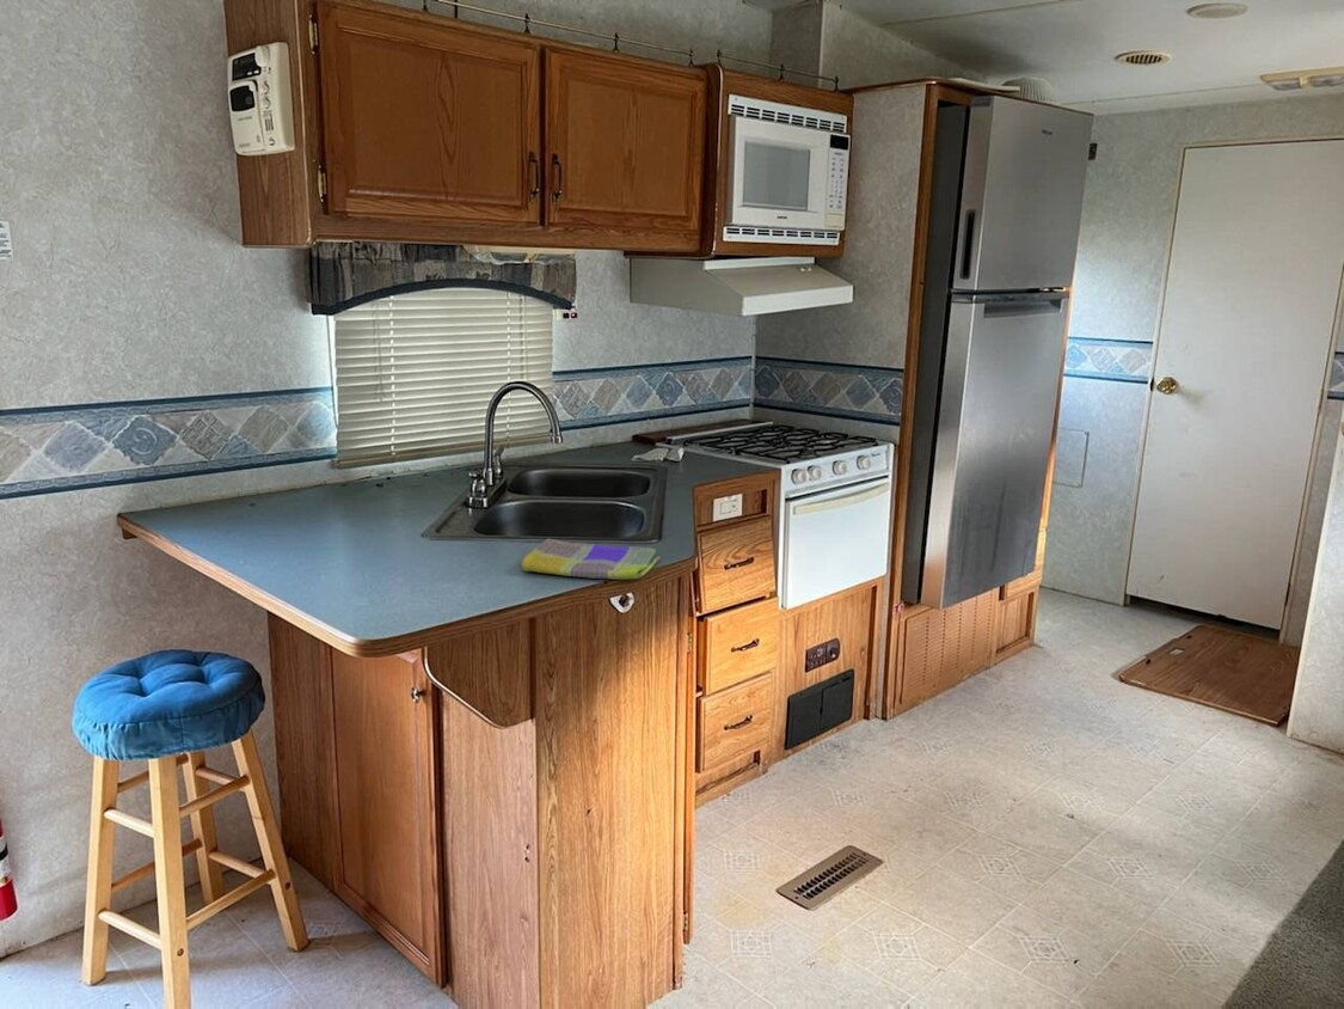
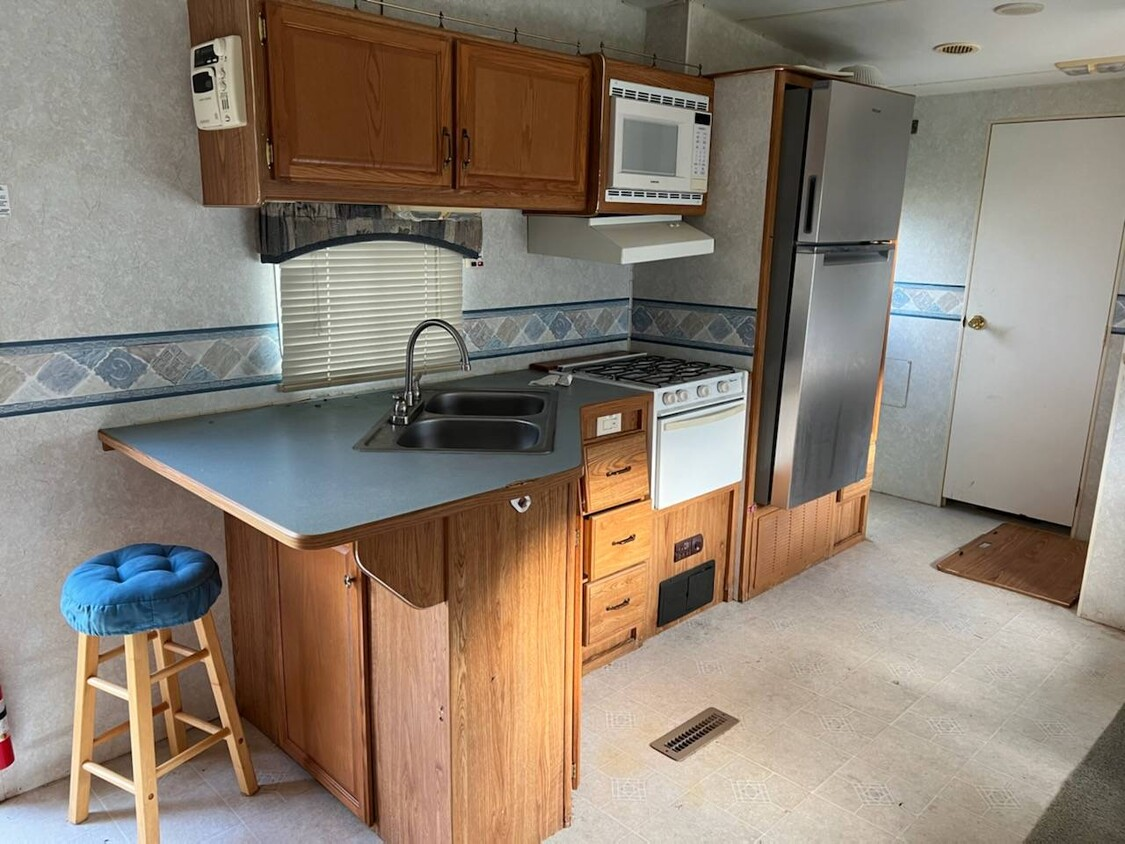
- dish towel [517,537,662,581]
